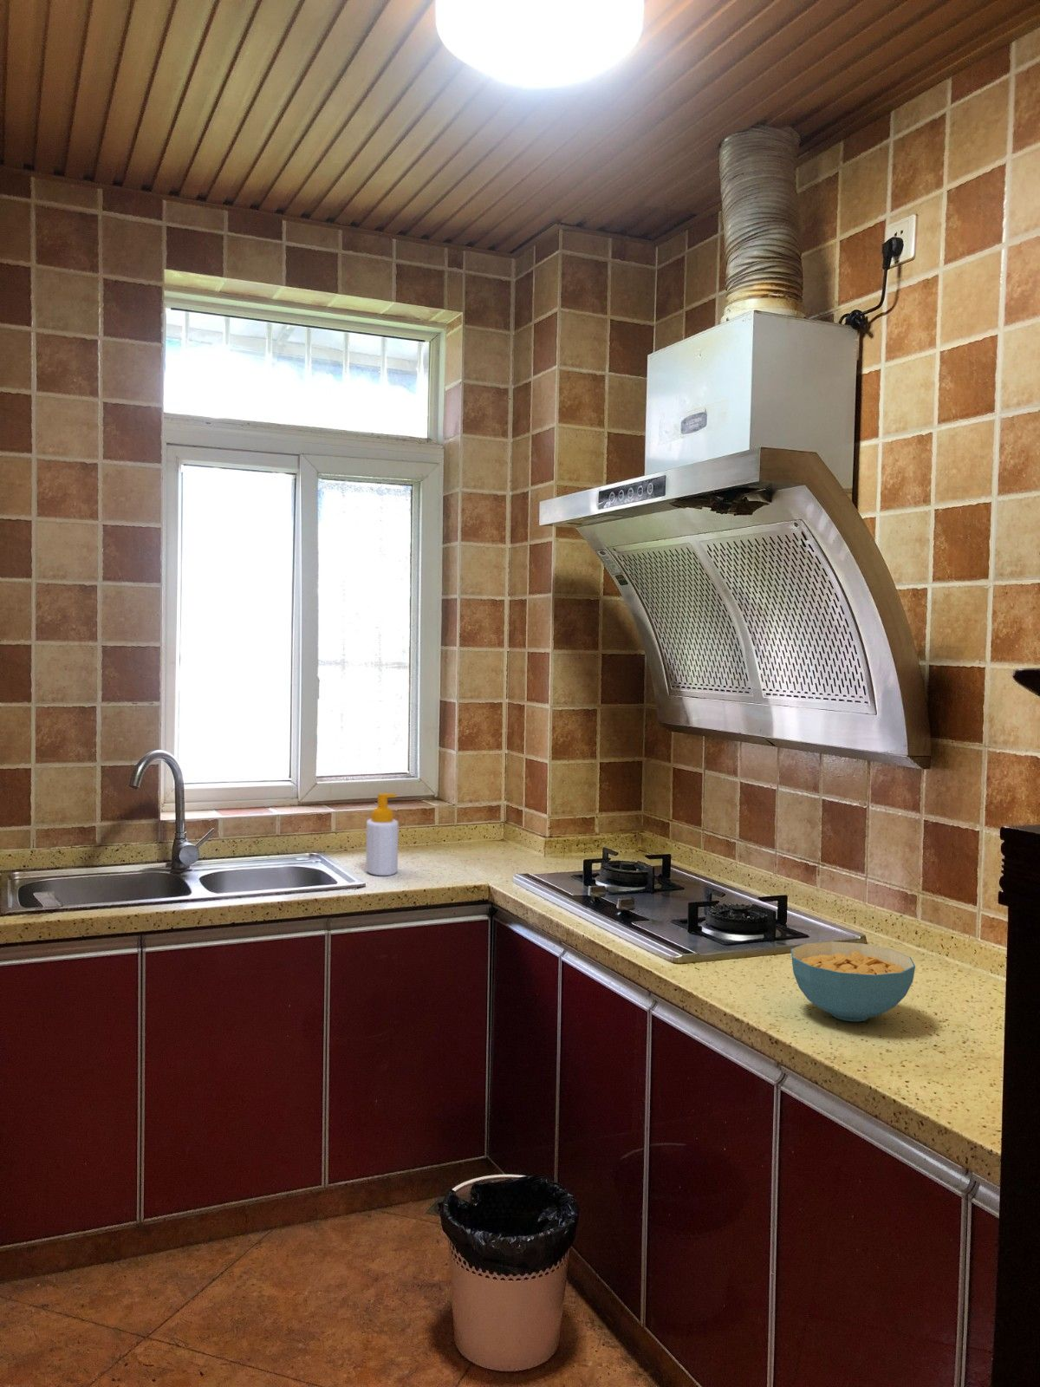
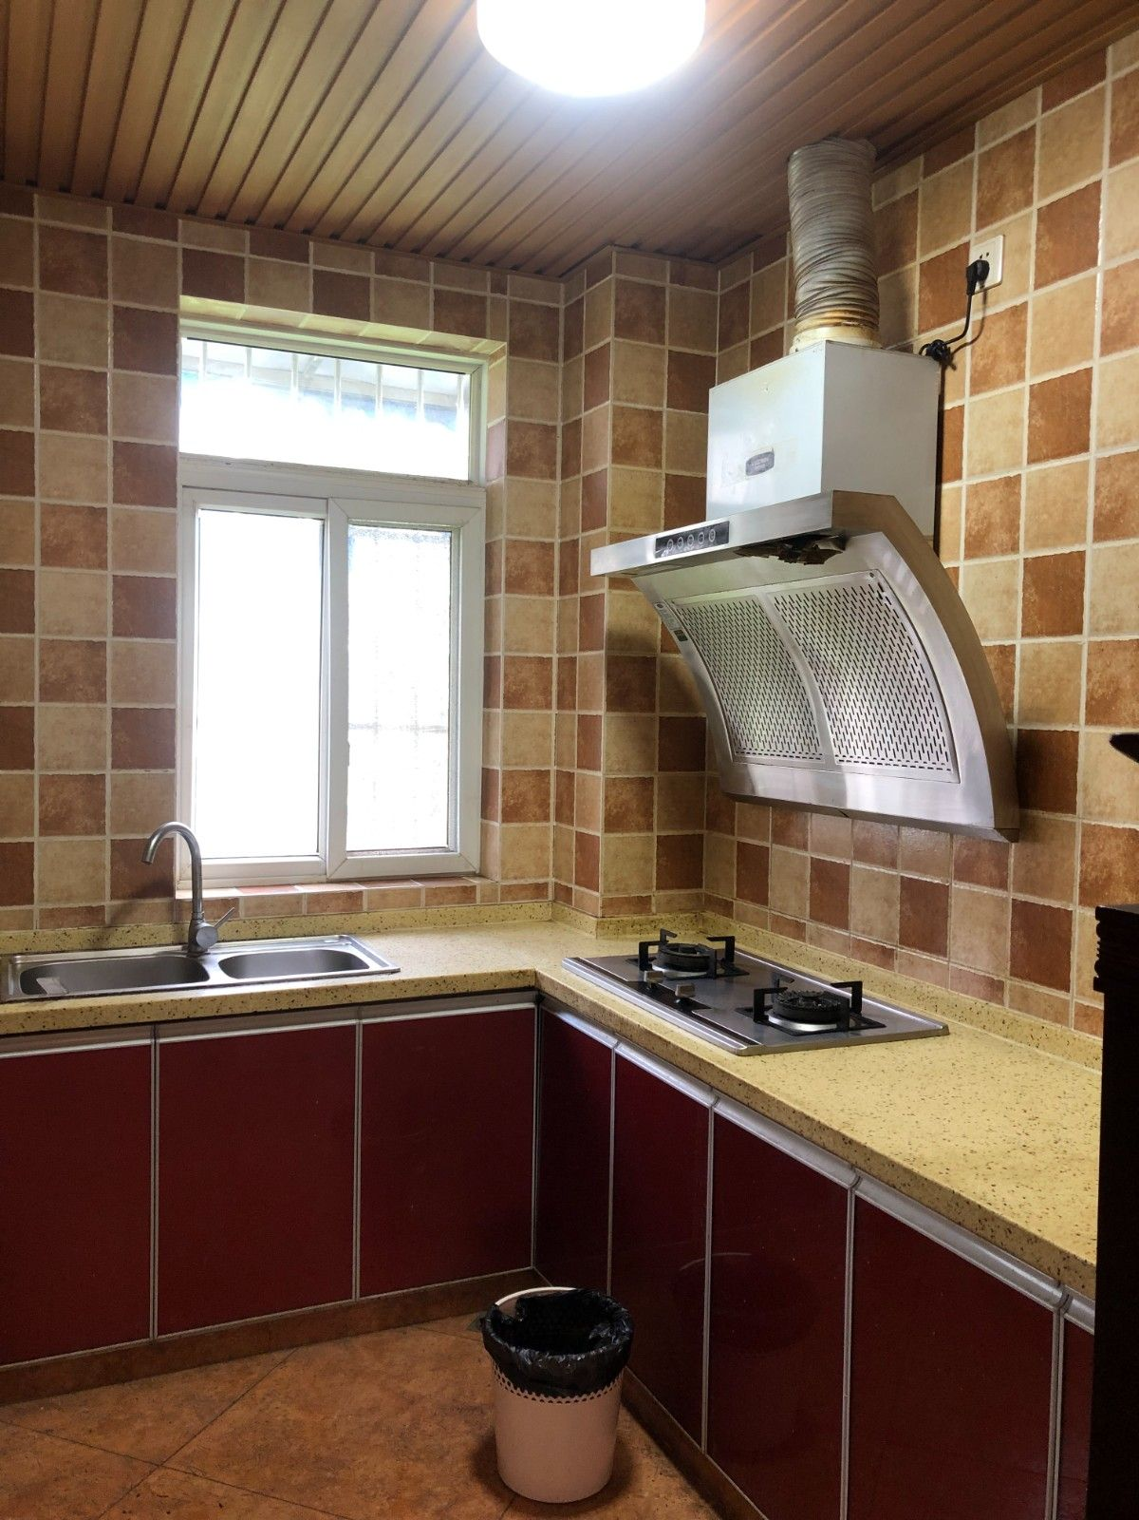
- cereal bowl [791,940,917,1022]
- soap bottle [365,792,400,876]
